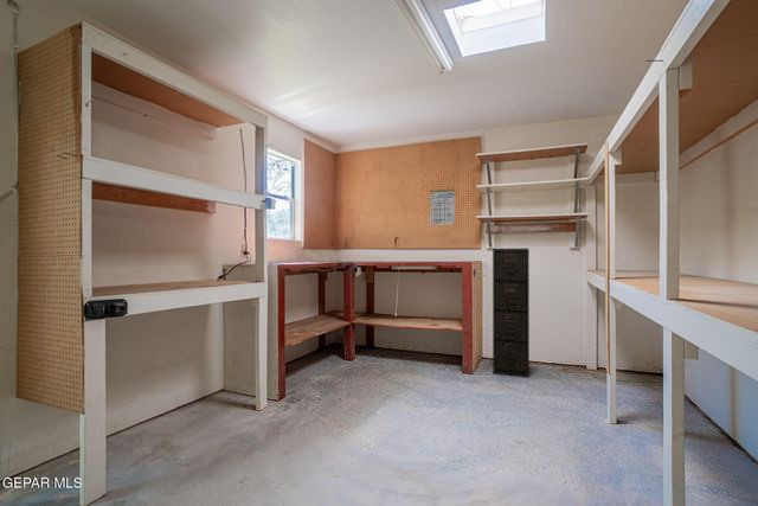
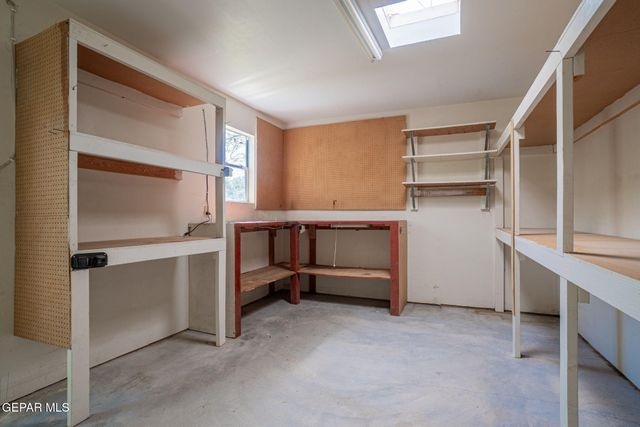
- calendar [429,187,456,226]
- filing cabinet [492,248,531,379]
